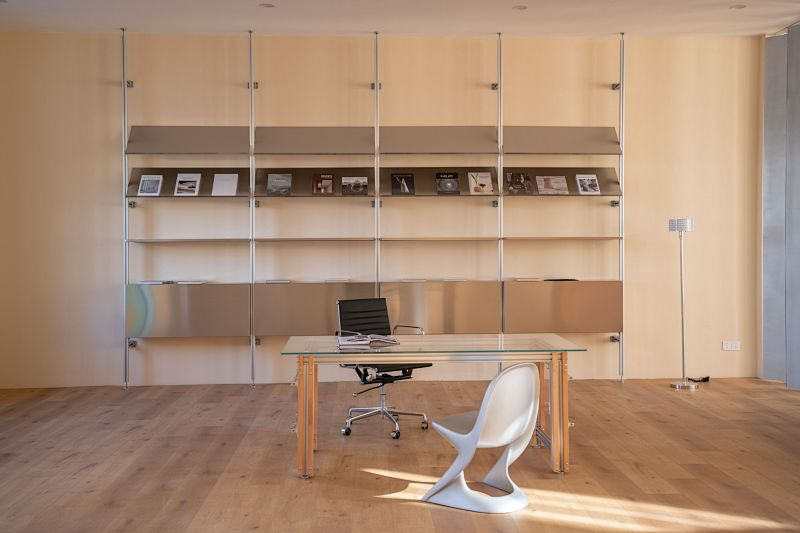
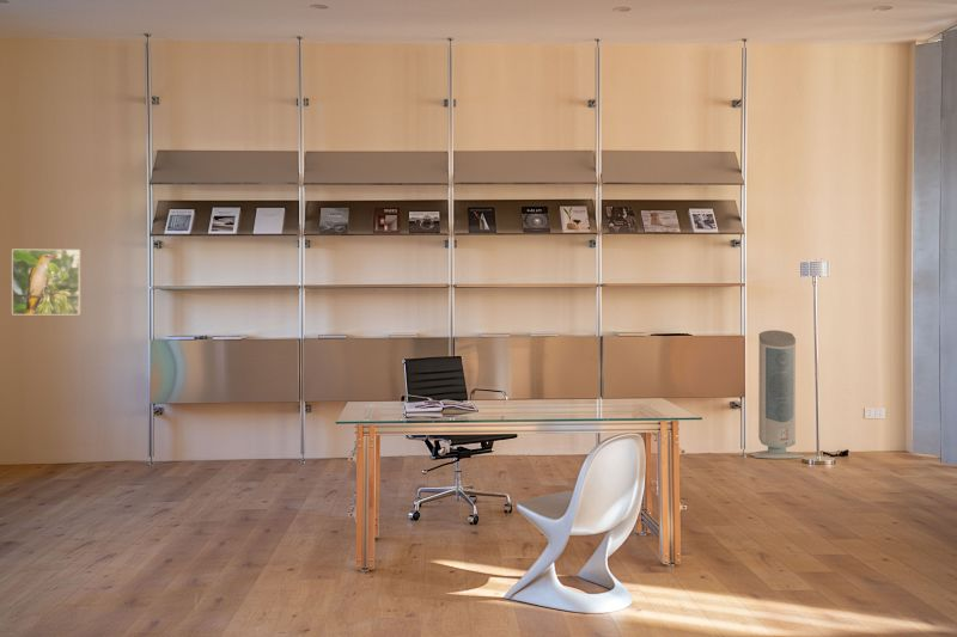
+ air purifier [749,329,805,460]
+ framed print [11,249,81,316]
